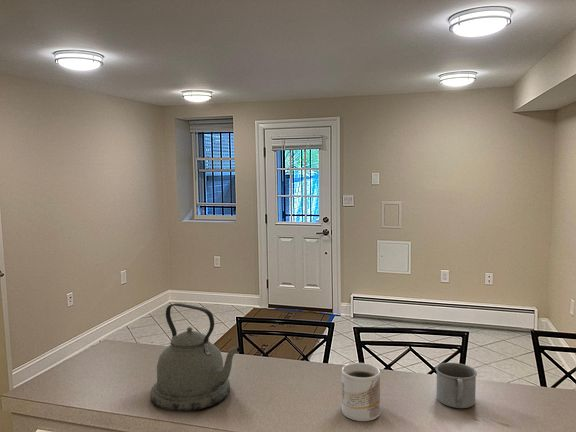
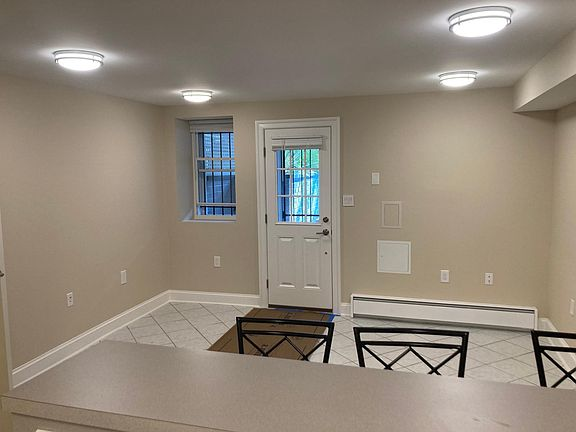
- mug [341,362,381,422]
- mug [435,362,478,409]
- kettle [150,302,241,412]
